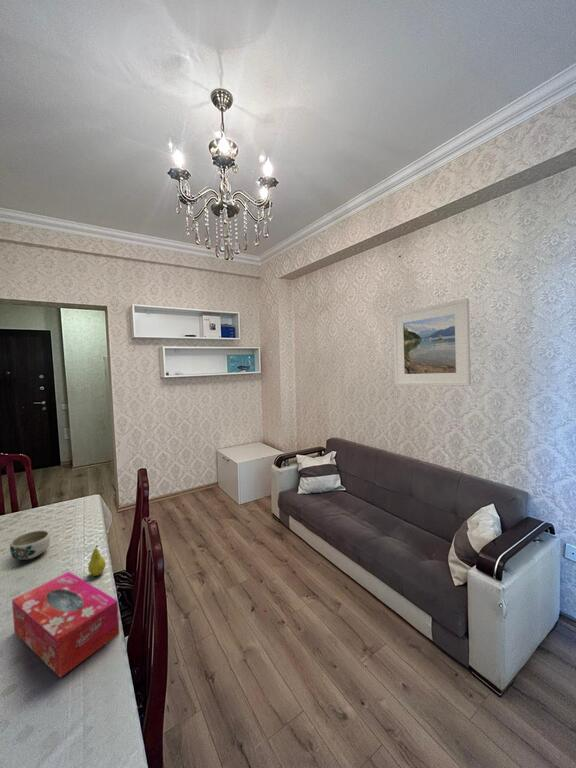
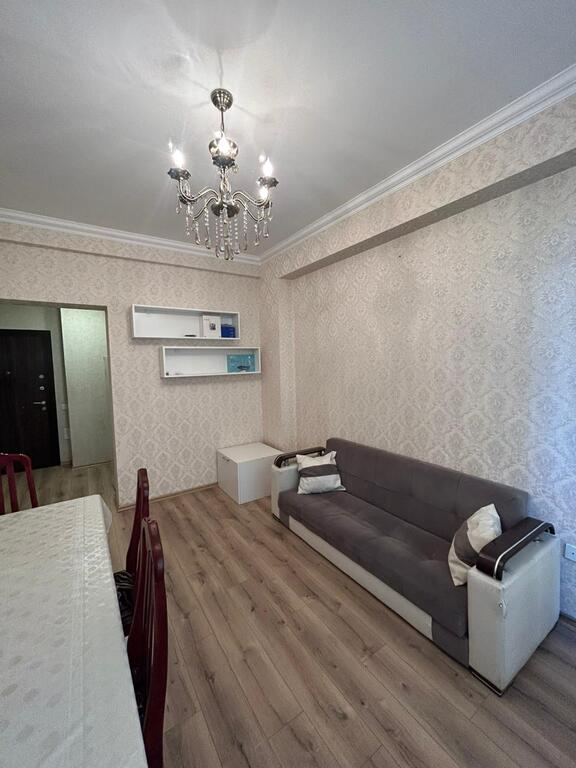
- tissue box [11,571,121,679]
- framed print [392,297,472,387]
- fruit [87,544,107,577]
- bowl [9,529,51,561]
